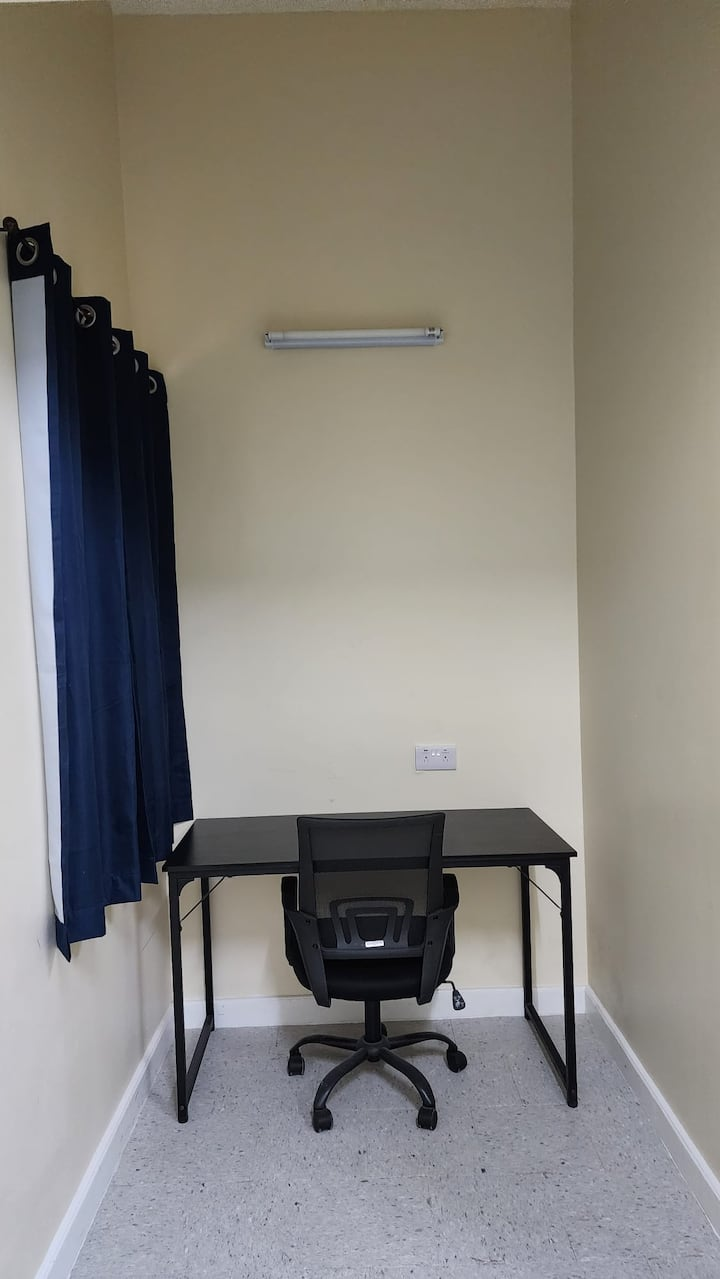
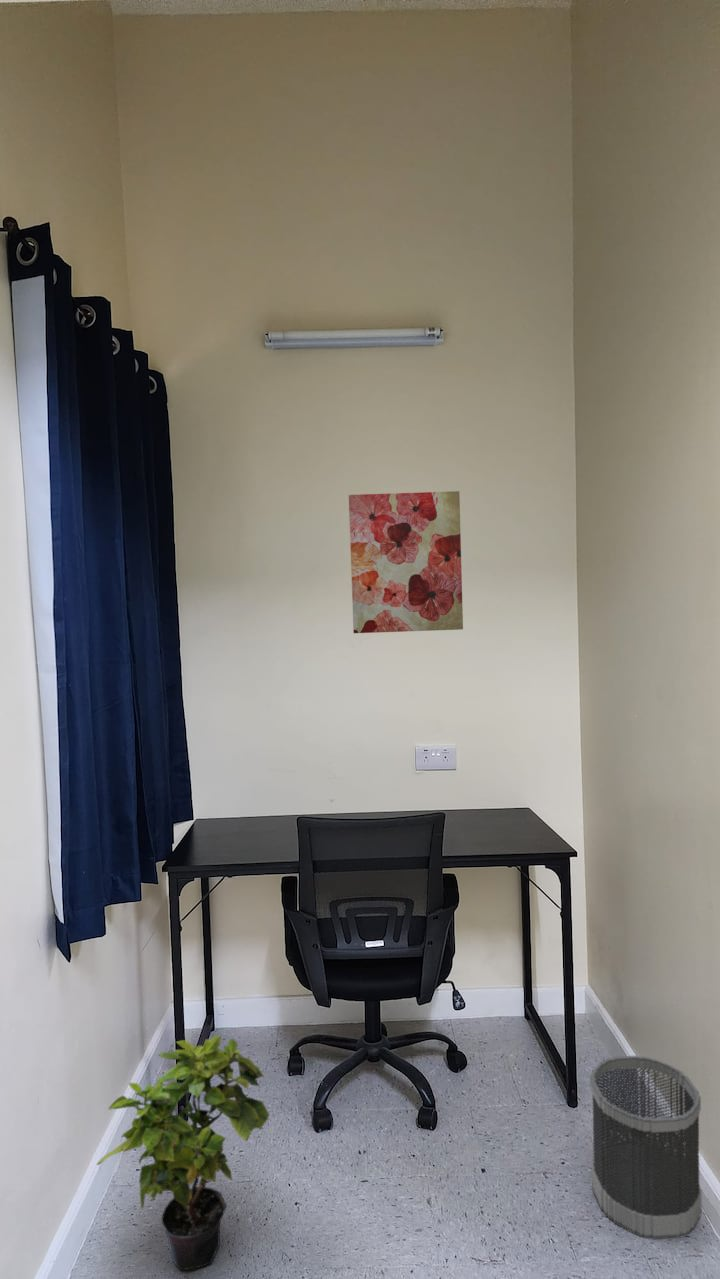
+ wastebasket [589,1055,702,1240]
+ potted plant [95,1034,270,1272]
+ wall art [348,490,464,634]
